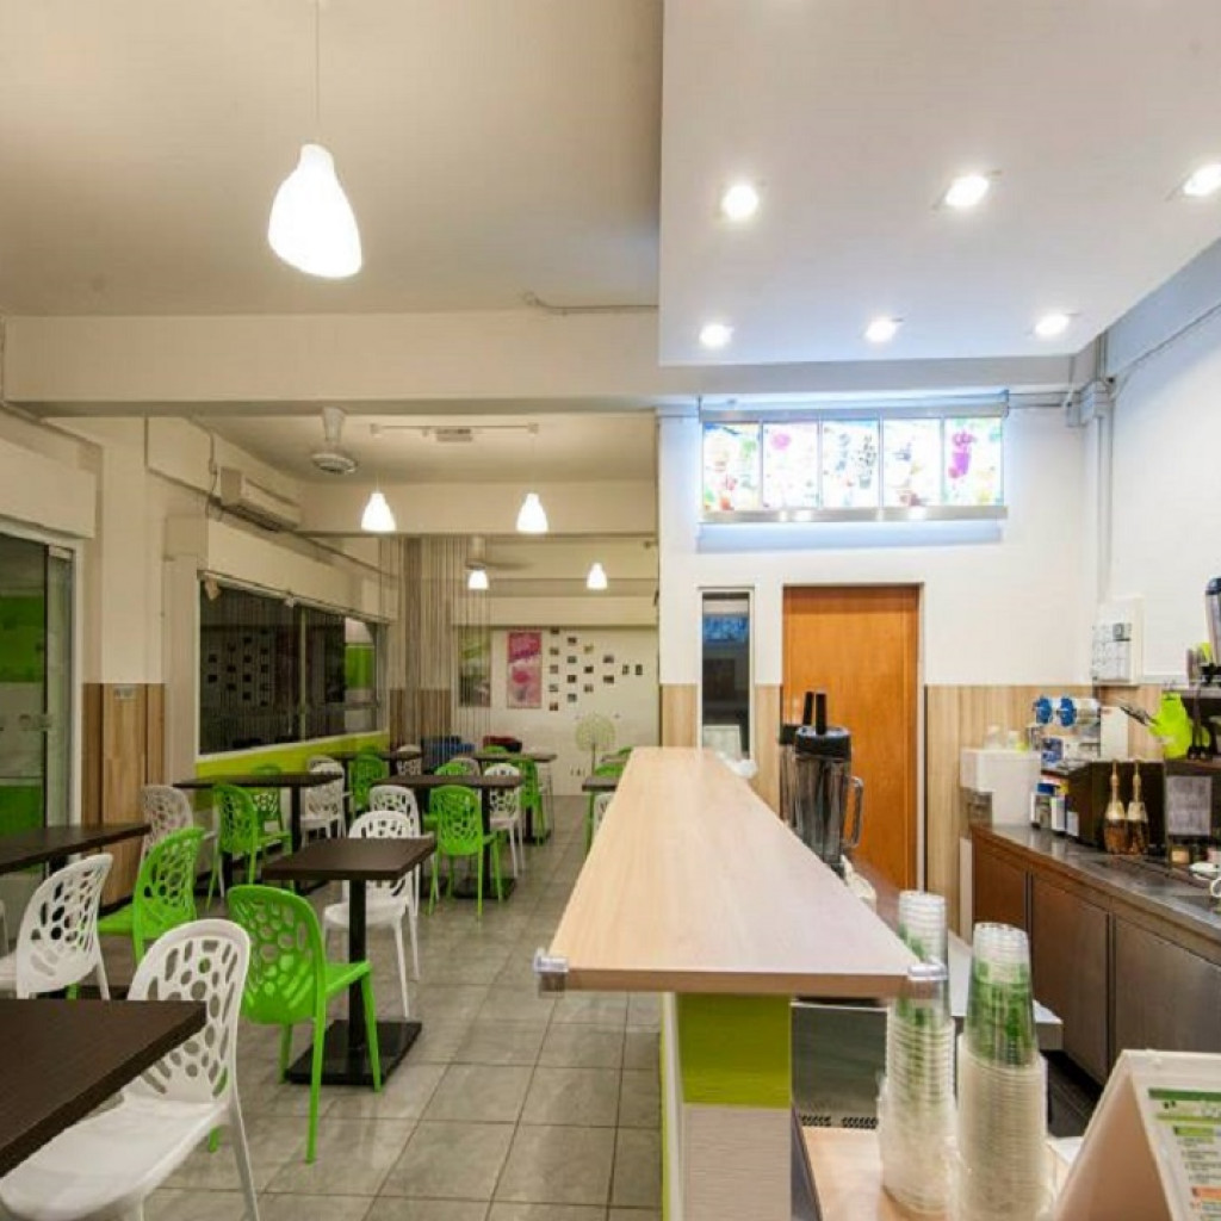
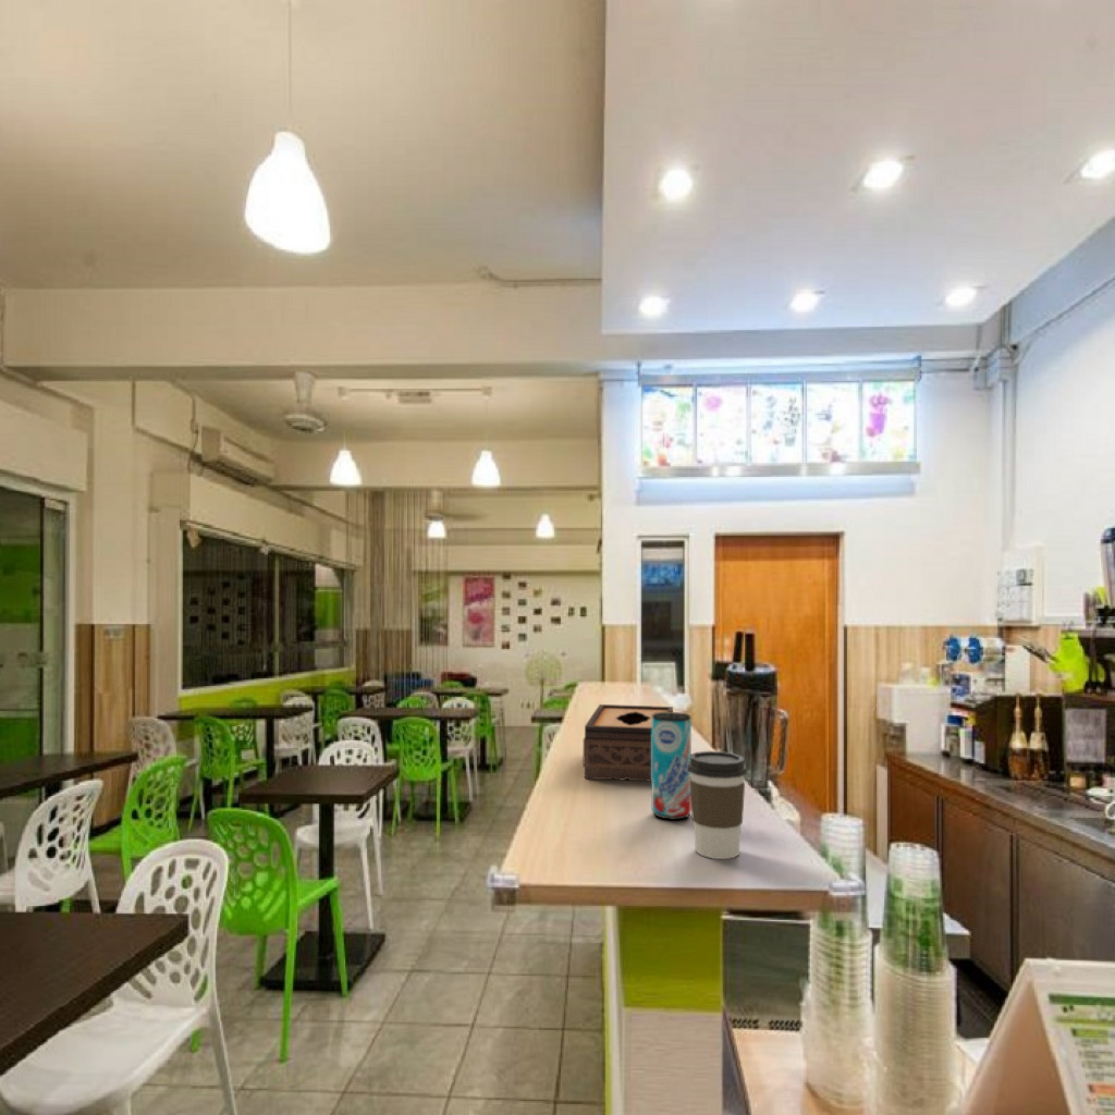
+ beverage can [650,711,693,821]
+ tissue box [583,703,674,782]
+ coffee cup [688,750,748,860]
